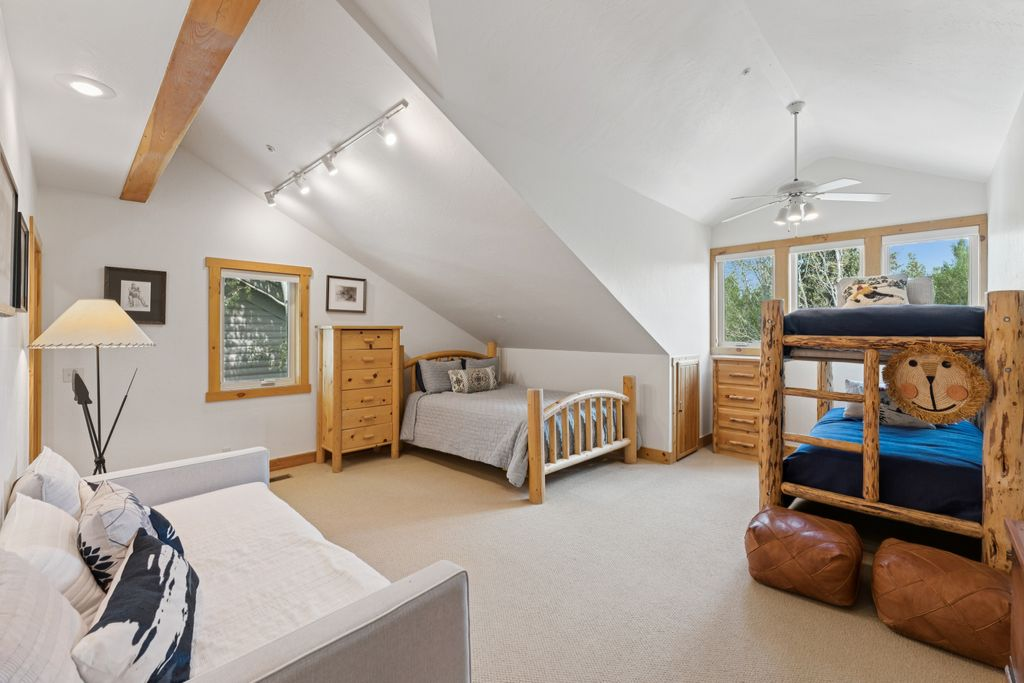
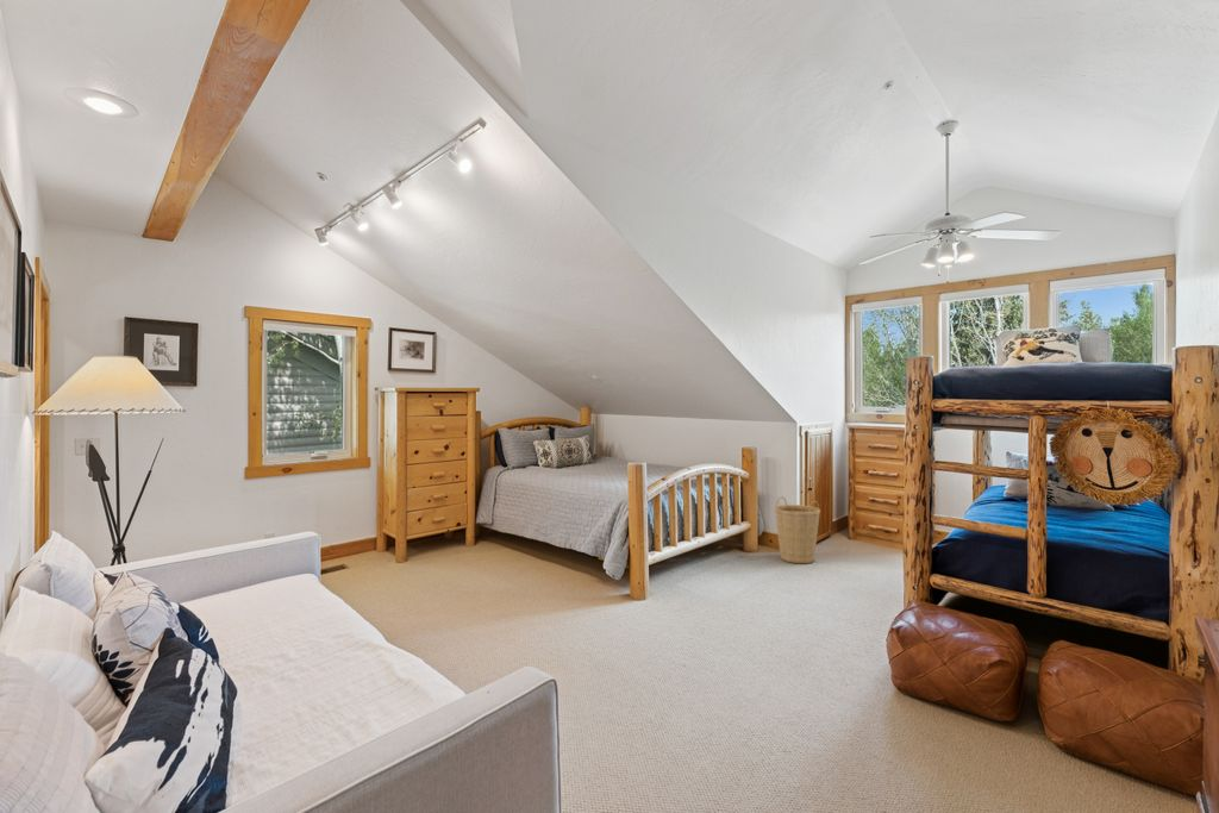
+ basket [774,495,821,564]
